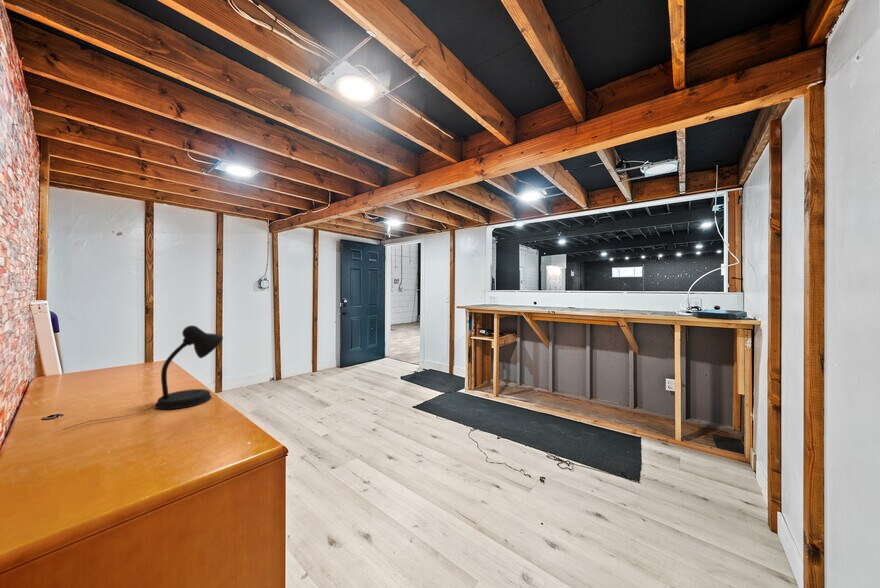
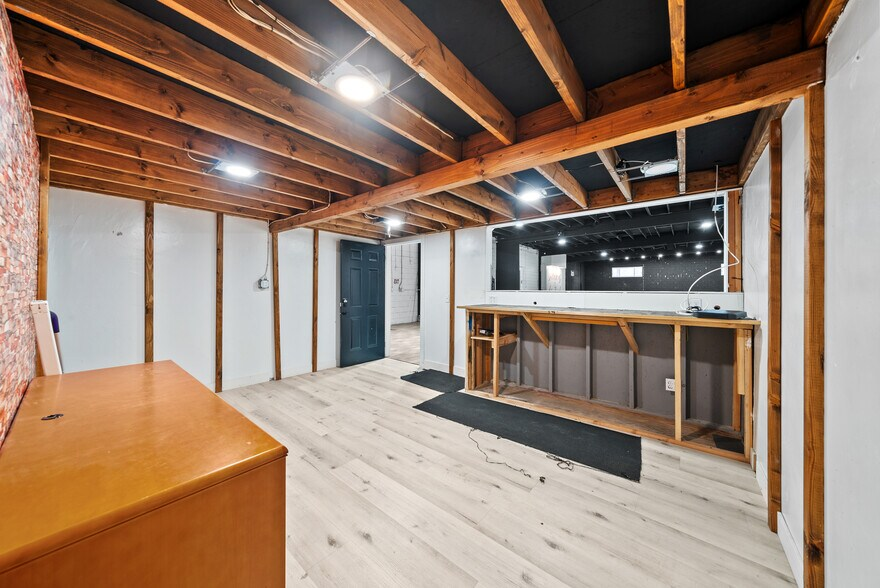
- desk lamp [62,324,224,431]
